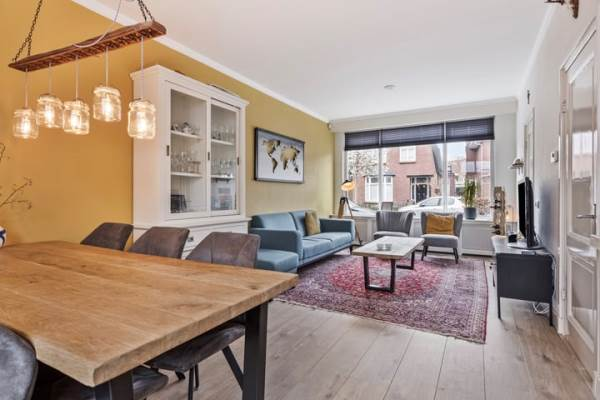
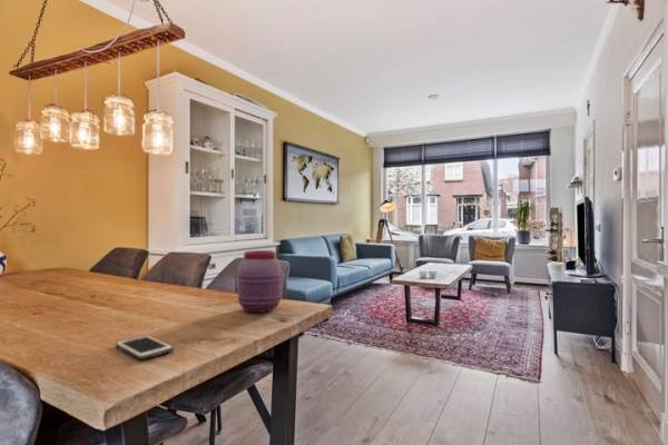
+ jar [237,249,283,314]
+ cell phone [115,334,175,360]
